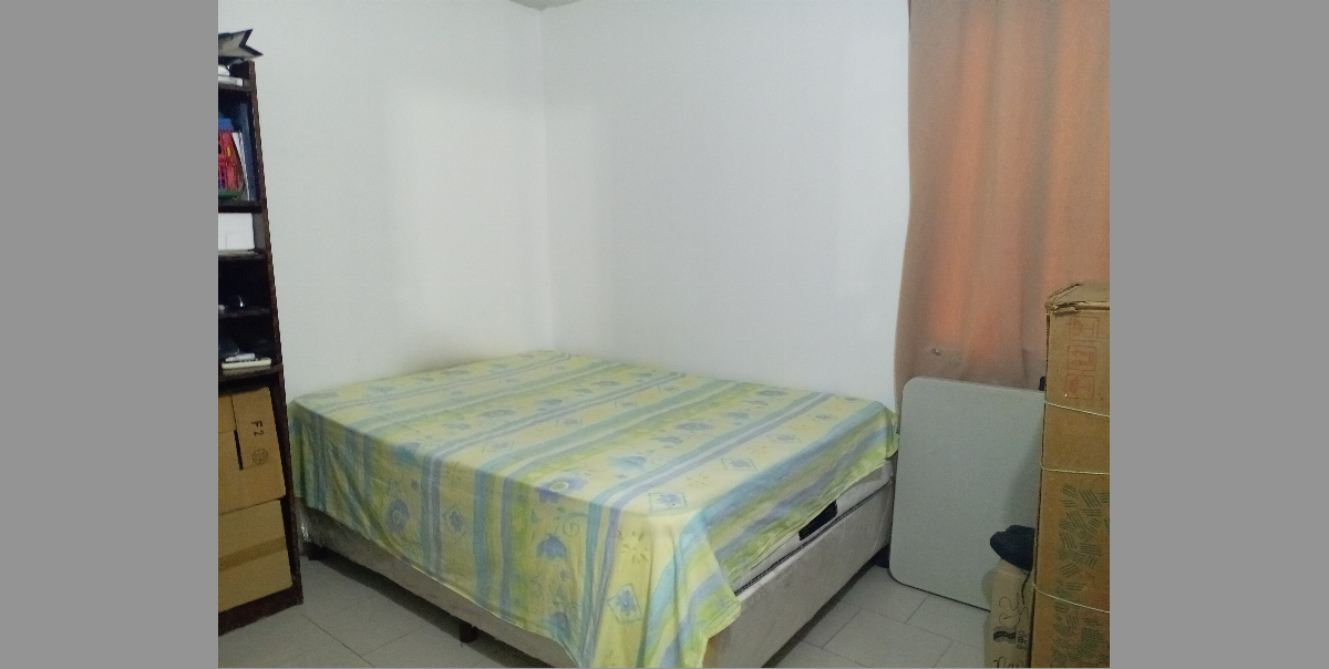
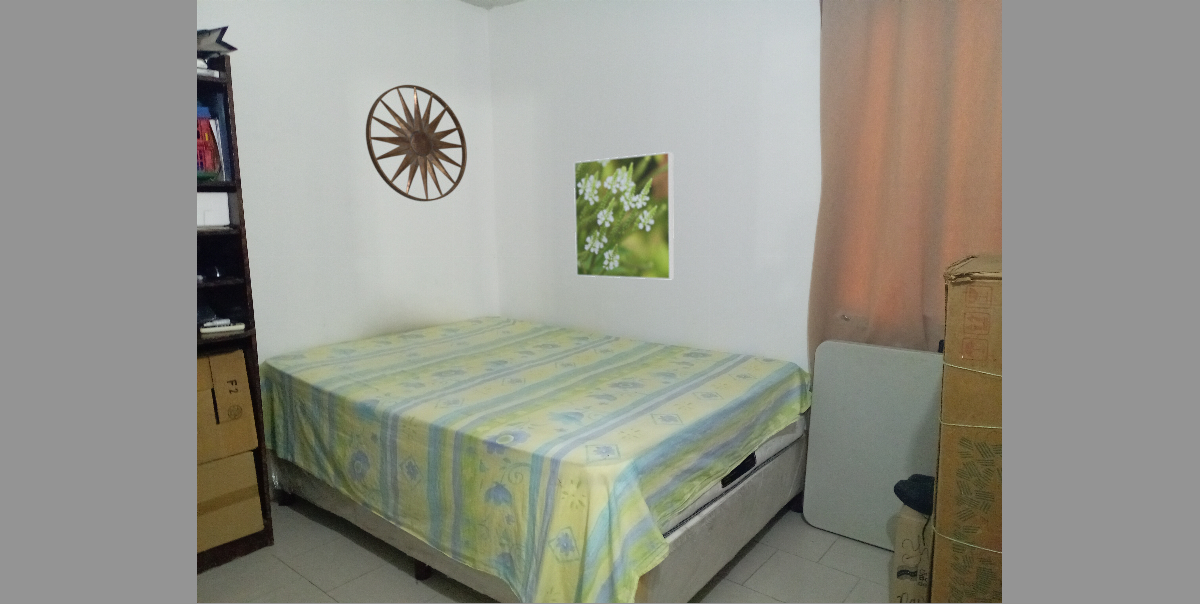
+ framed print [573,151,675,280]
+ wall art [365,84,468,202]
